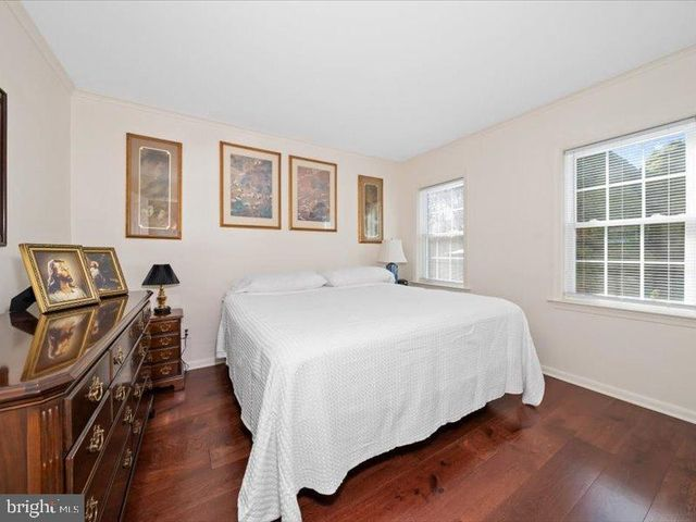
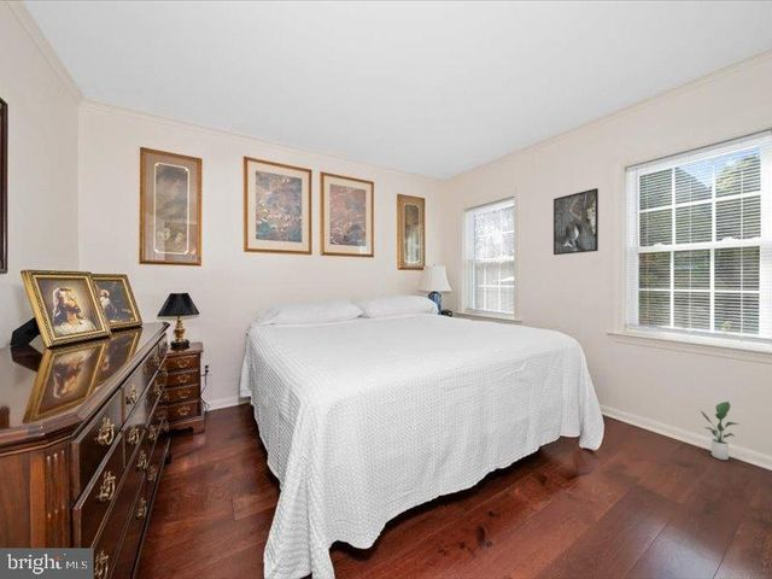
+ potted plant [700,400,741,461]
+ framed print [552,187,600,256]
